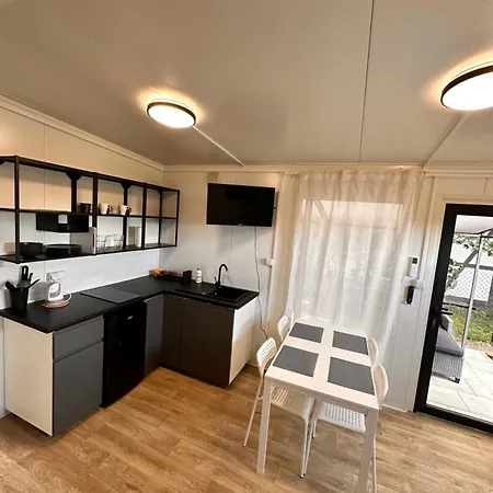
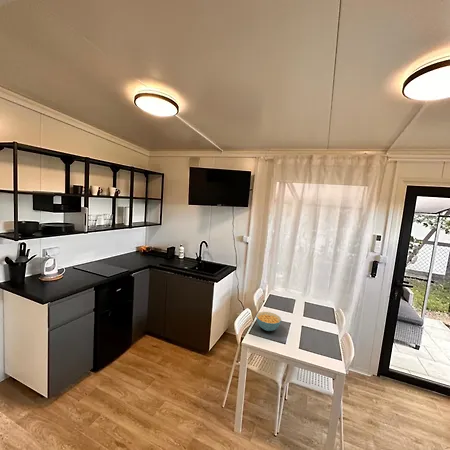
+ cereal bowl [255,311,282,332]
